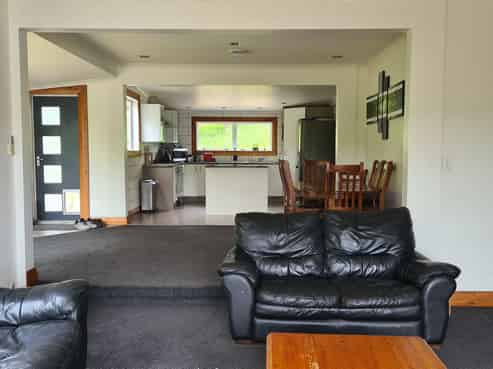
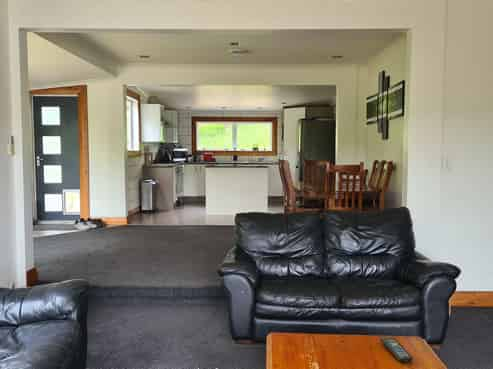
+ remote control [380,337,414,363]
